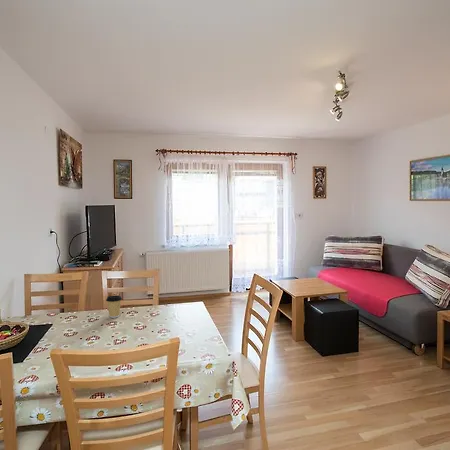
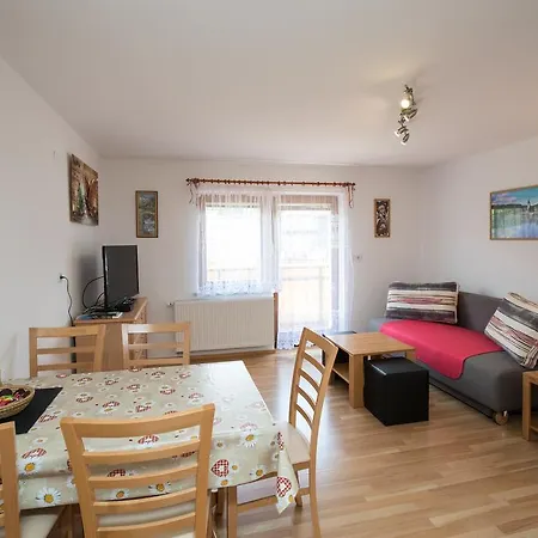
- coffee cup [105,295,123,319]
